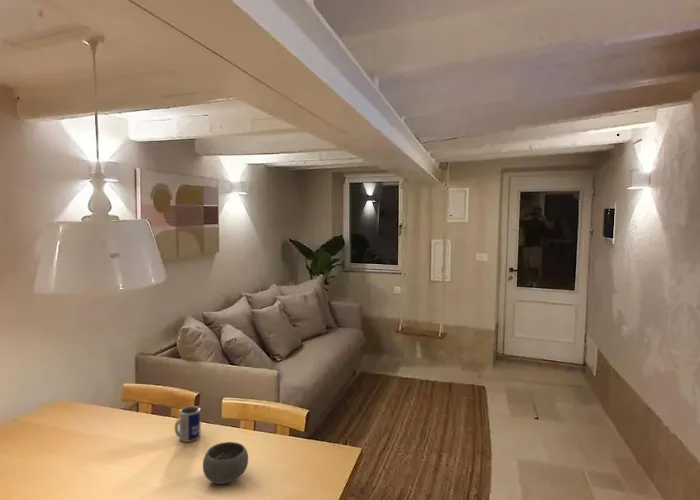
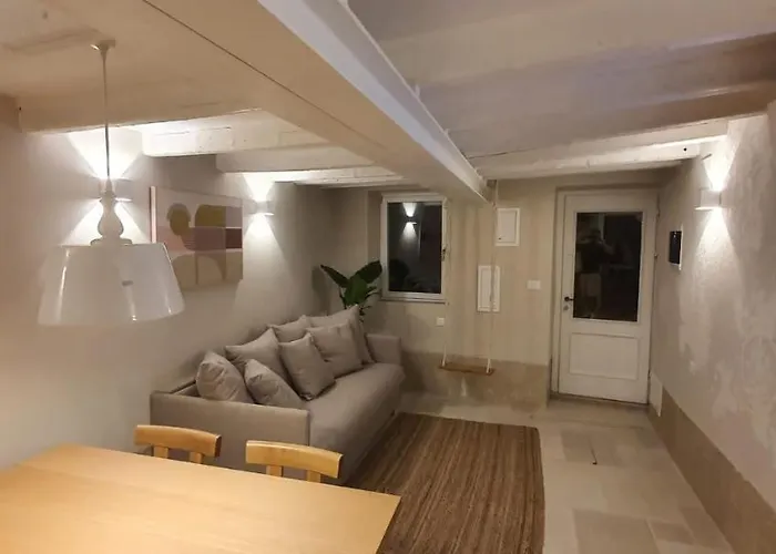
- bowl [202,441,249,485]
- mug [174,405,201,443]
